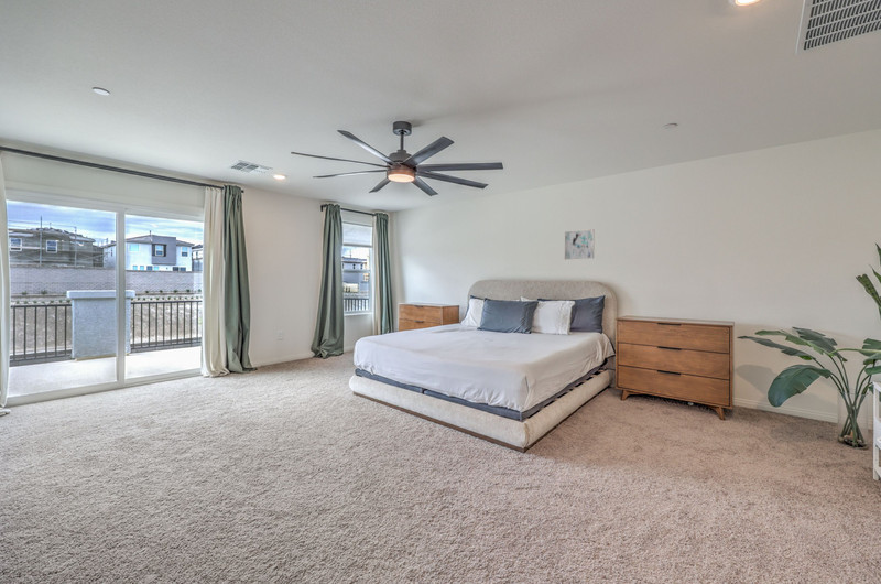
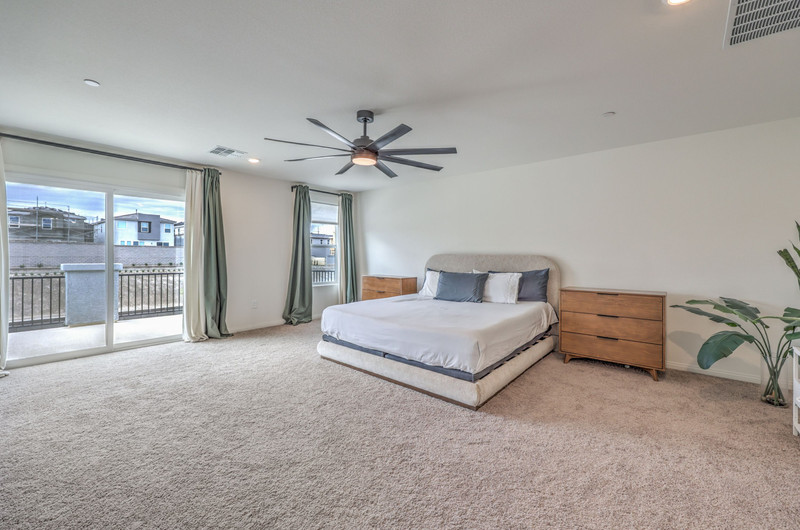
- wall art [564,228,595,260]
